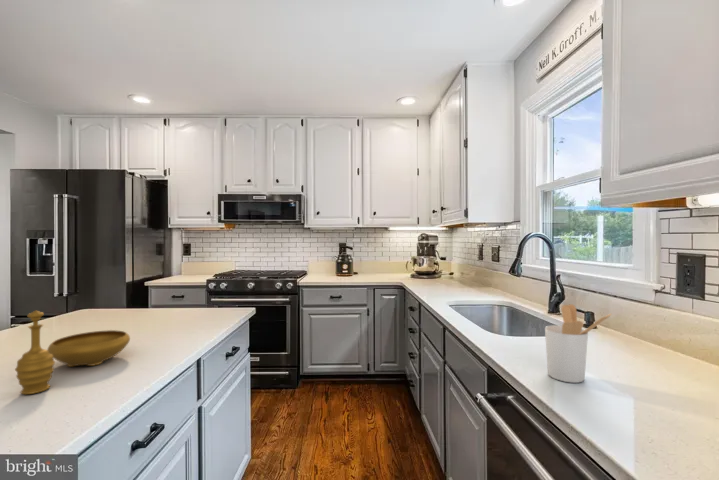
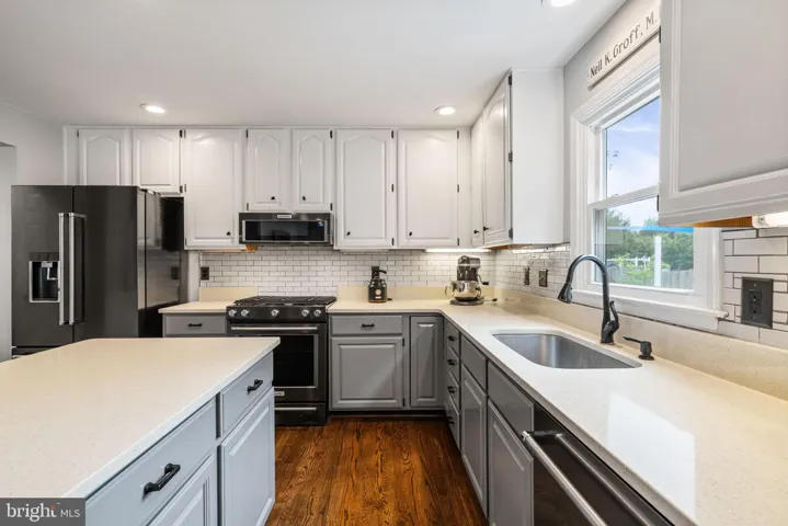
- decorative bowl [14,309,131,395]
- utensil holder [544,303,613,384]
